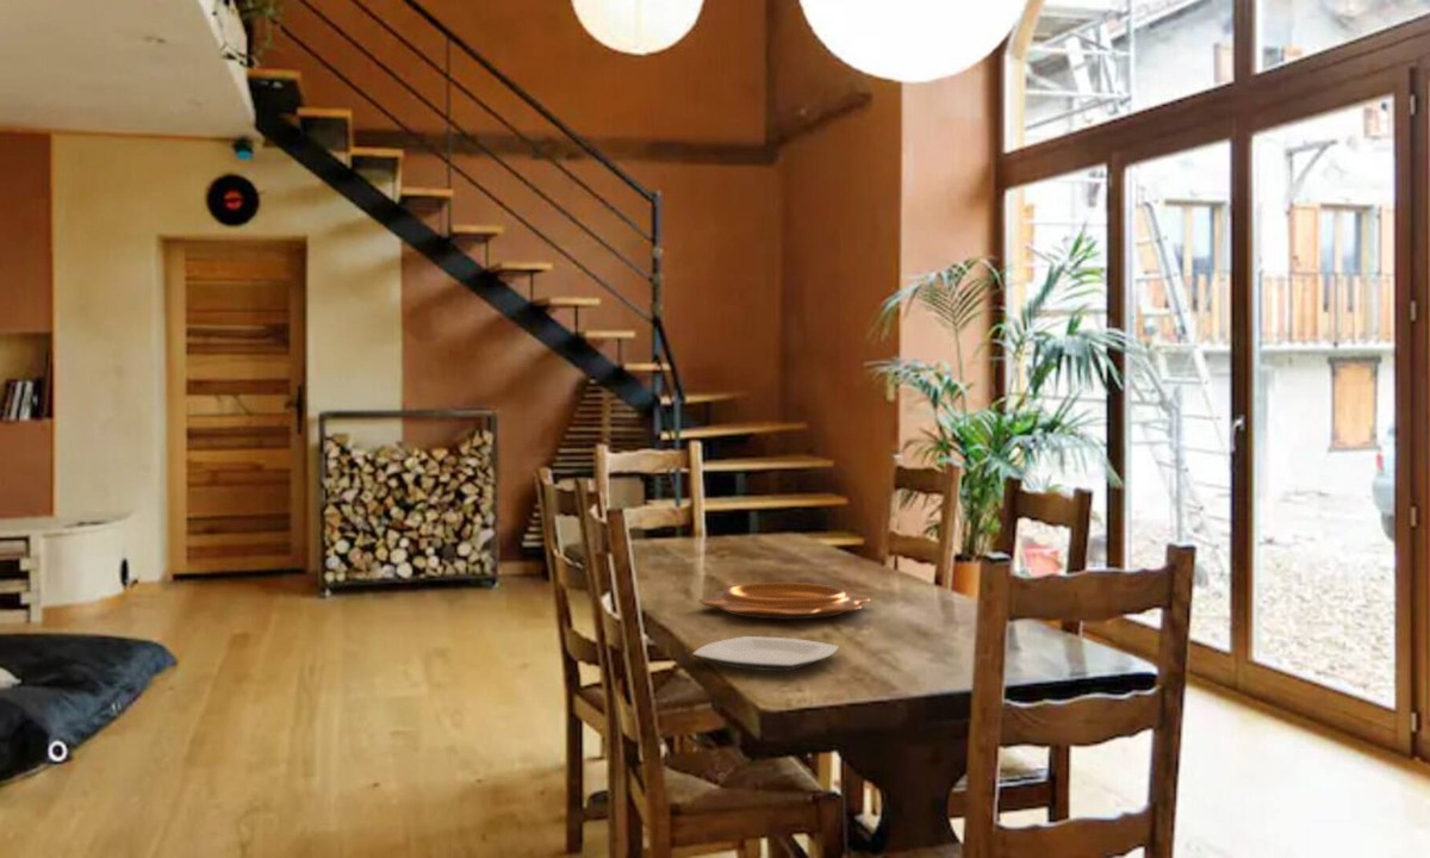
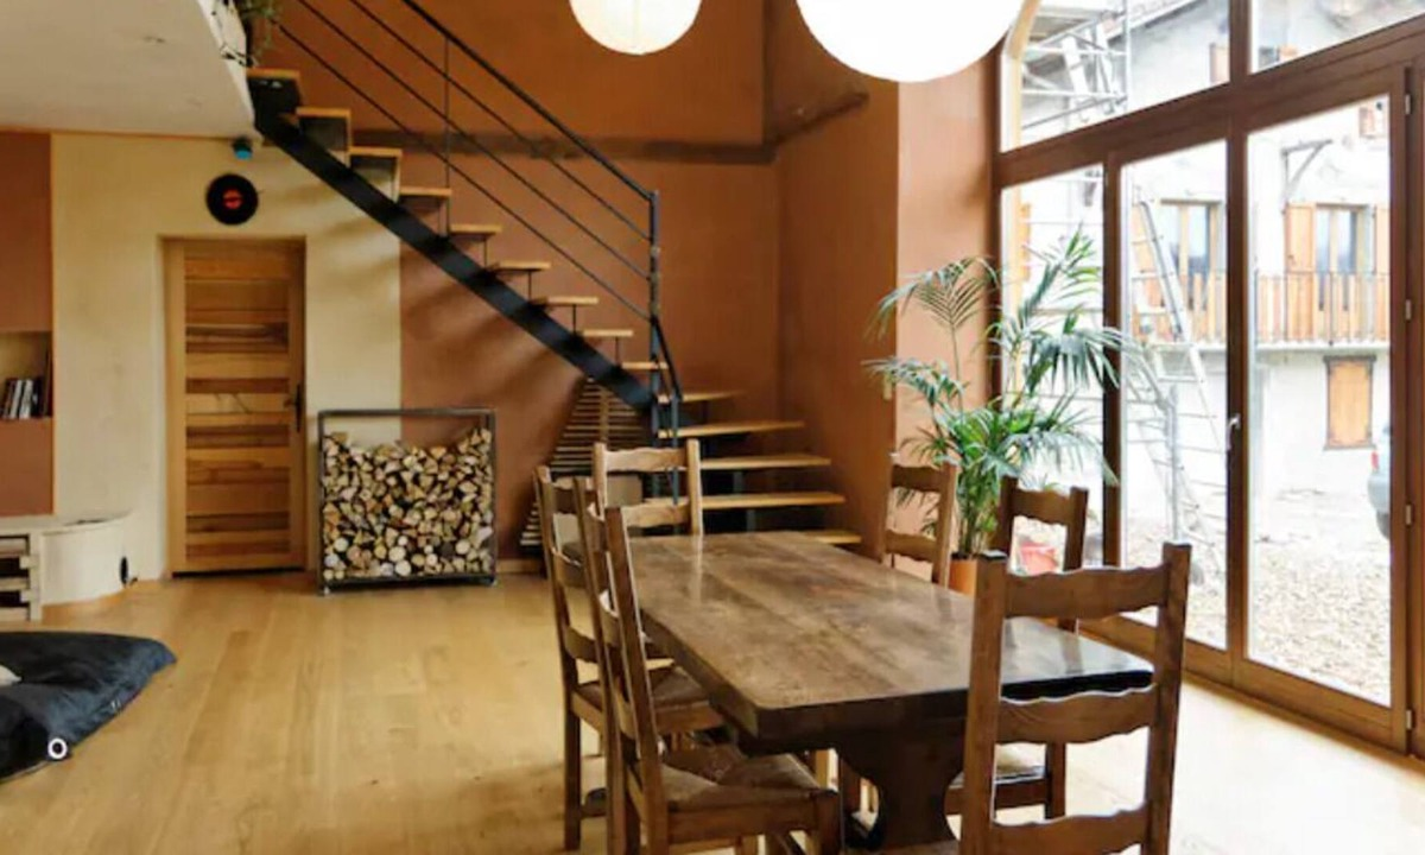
- plate [691,635,840,672]
- decorative bowl [697,582,871,620]
